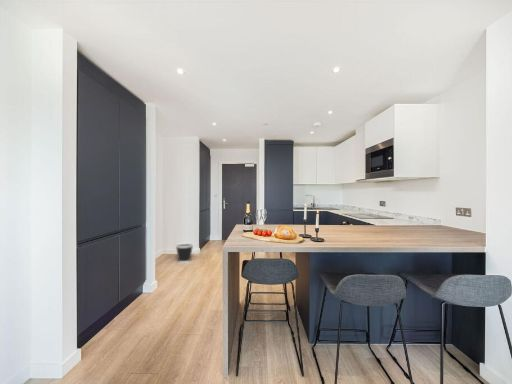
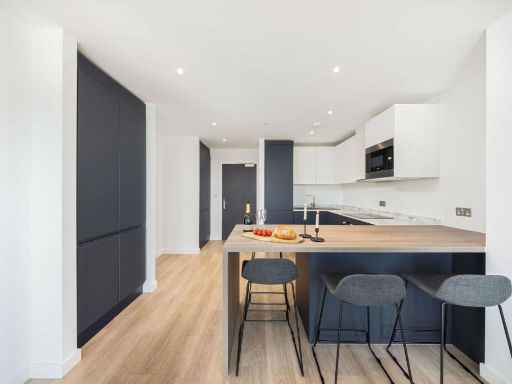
- wastebasket [175,242,194,264]
